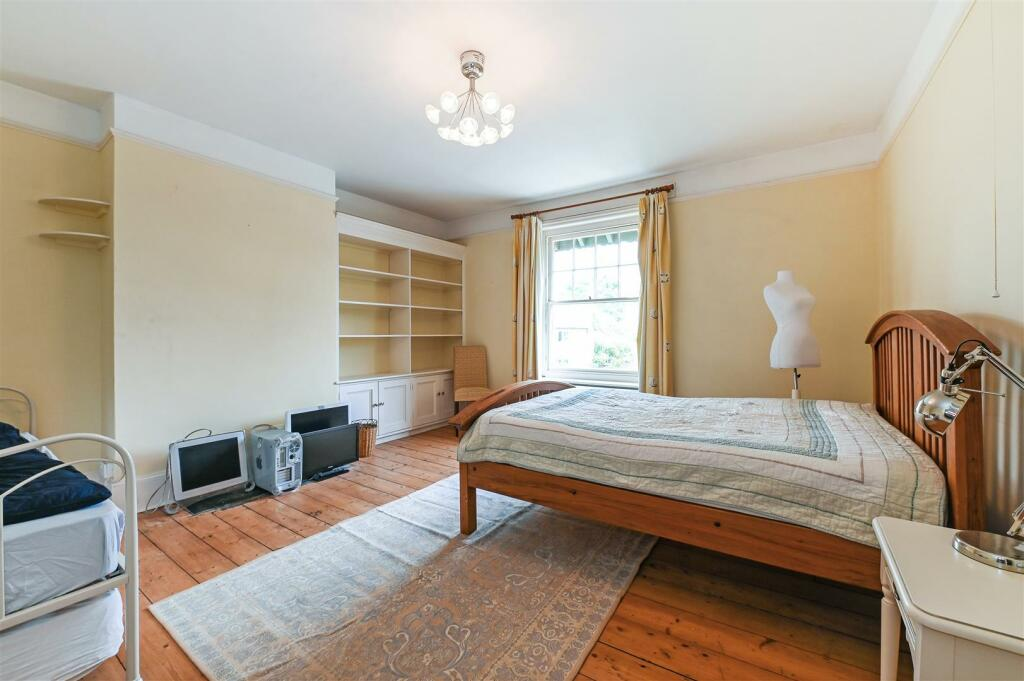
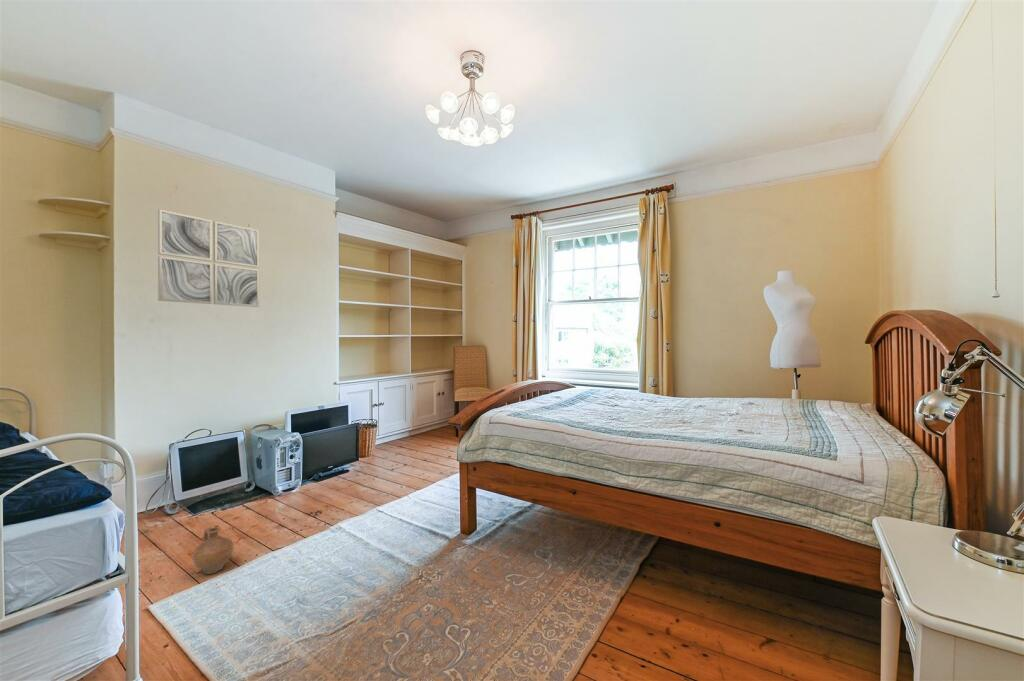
+ wall art [157,208,260,308]
+ ceramic jug [191,526,234,575]
